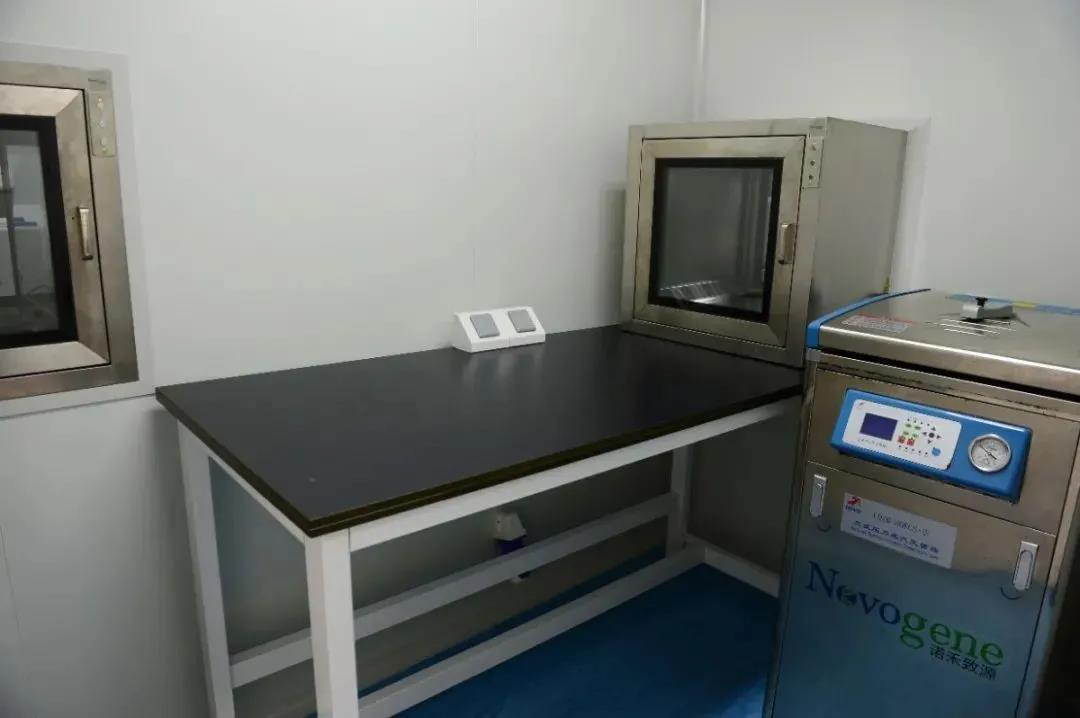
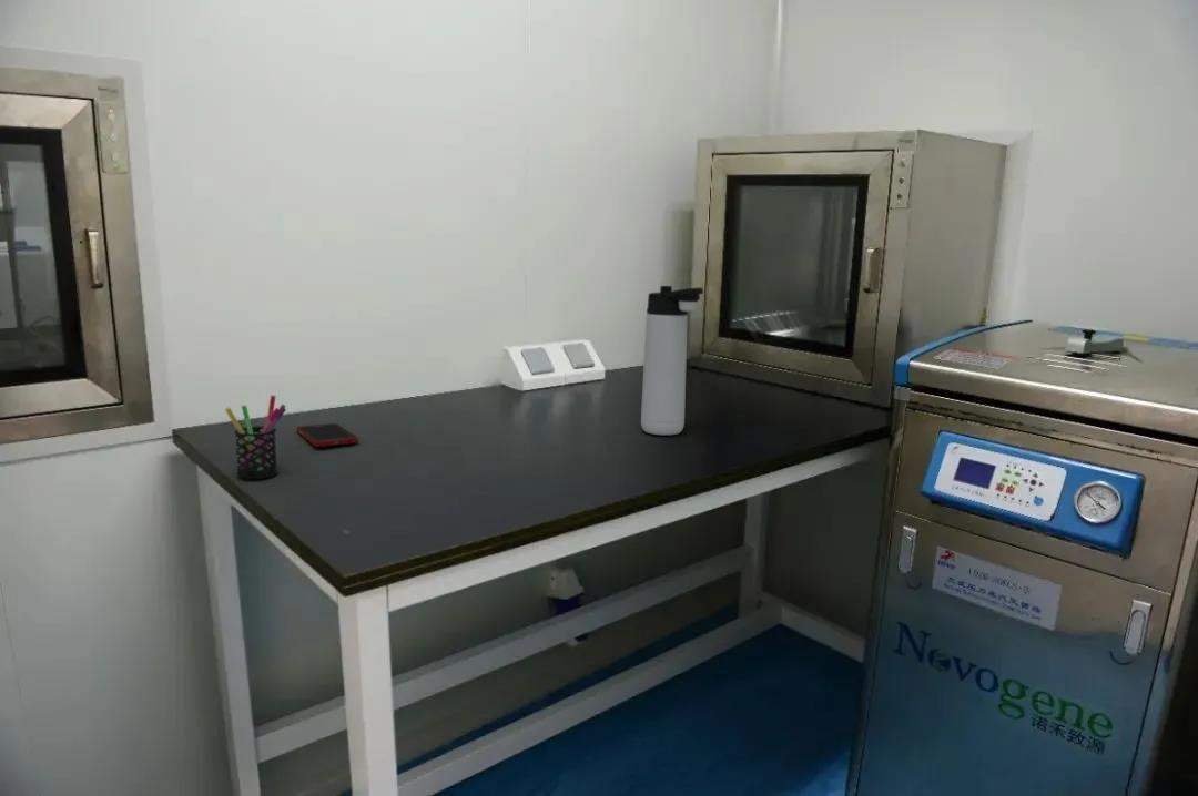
+ pen holder [224,395,287,480]
+ cell phone [295,422,359,448]
+ thermos bottle [640,285,704,436]
